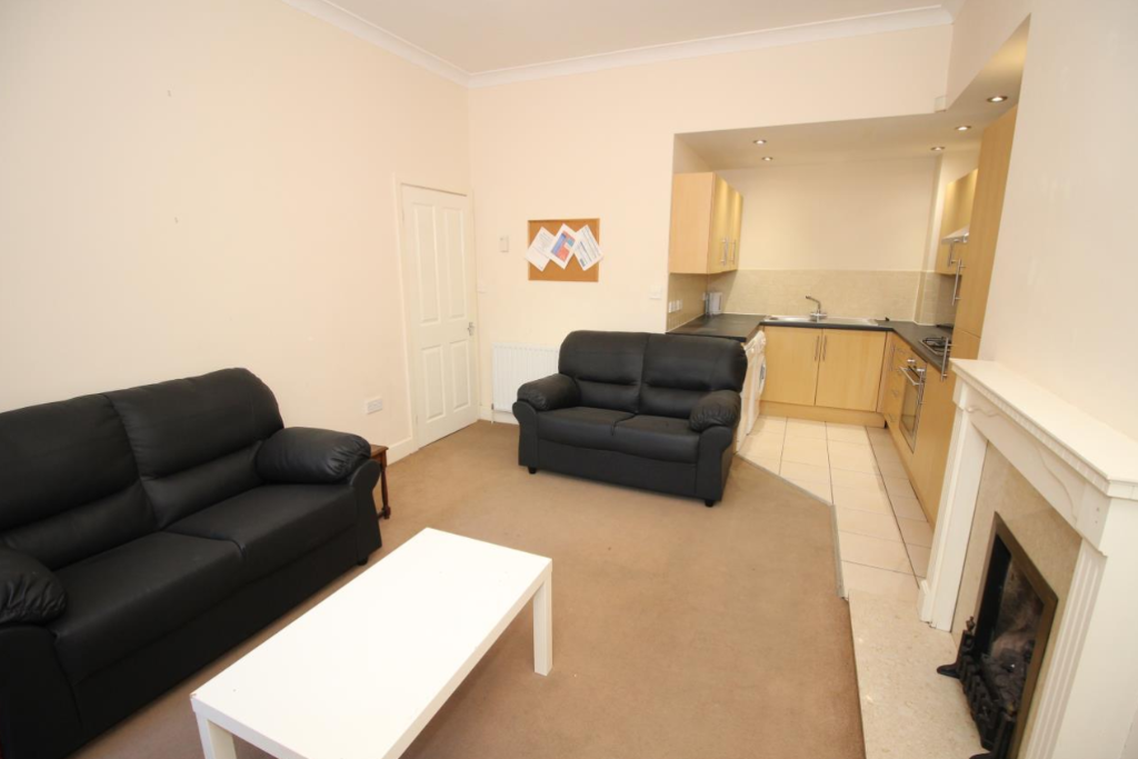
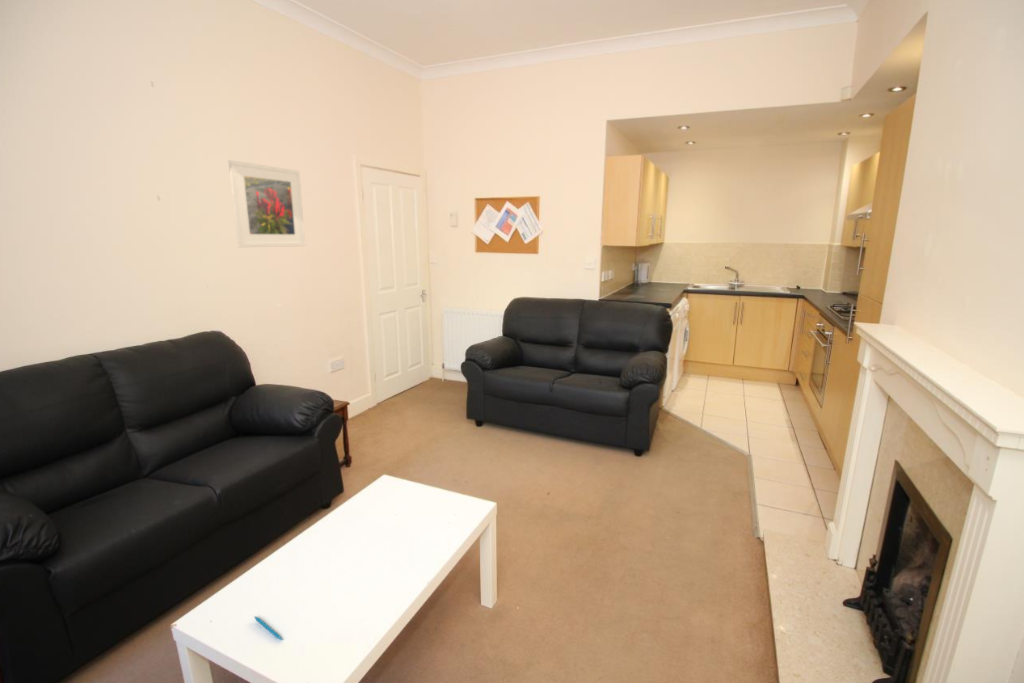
+ pen [253,615,283,641]
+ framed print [228,159,306,248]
